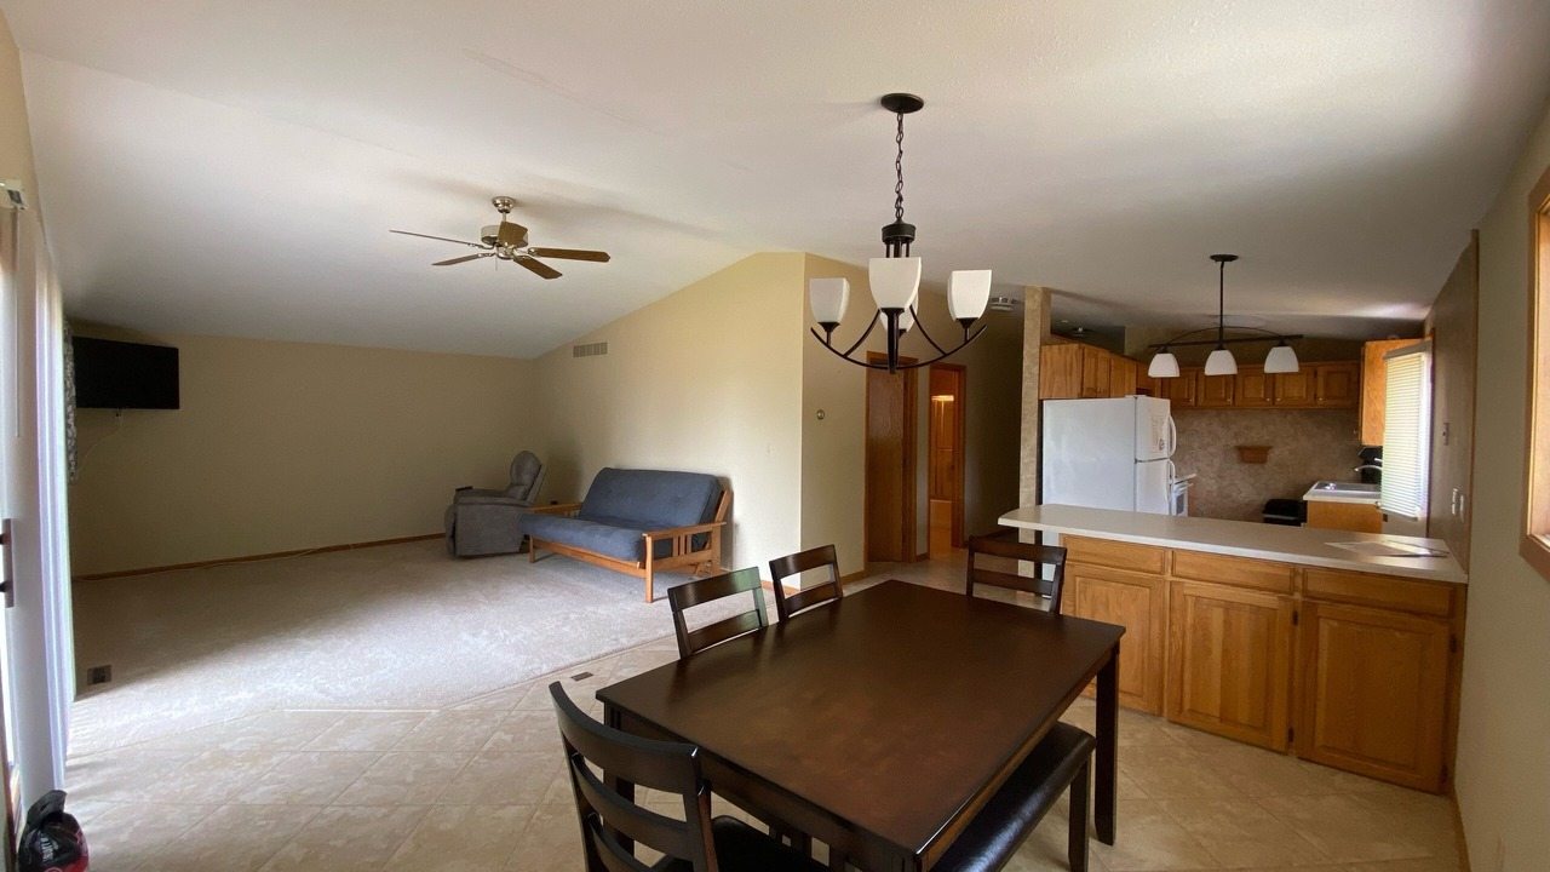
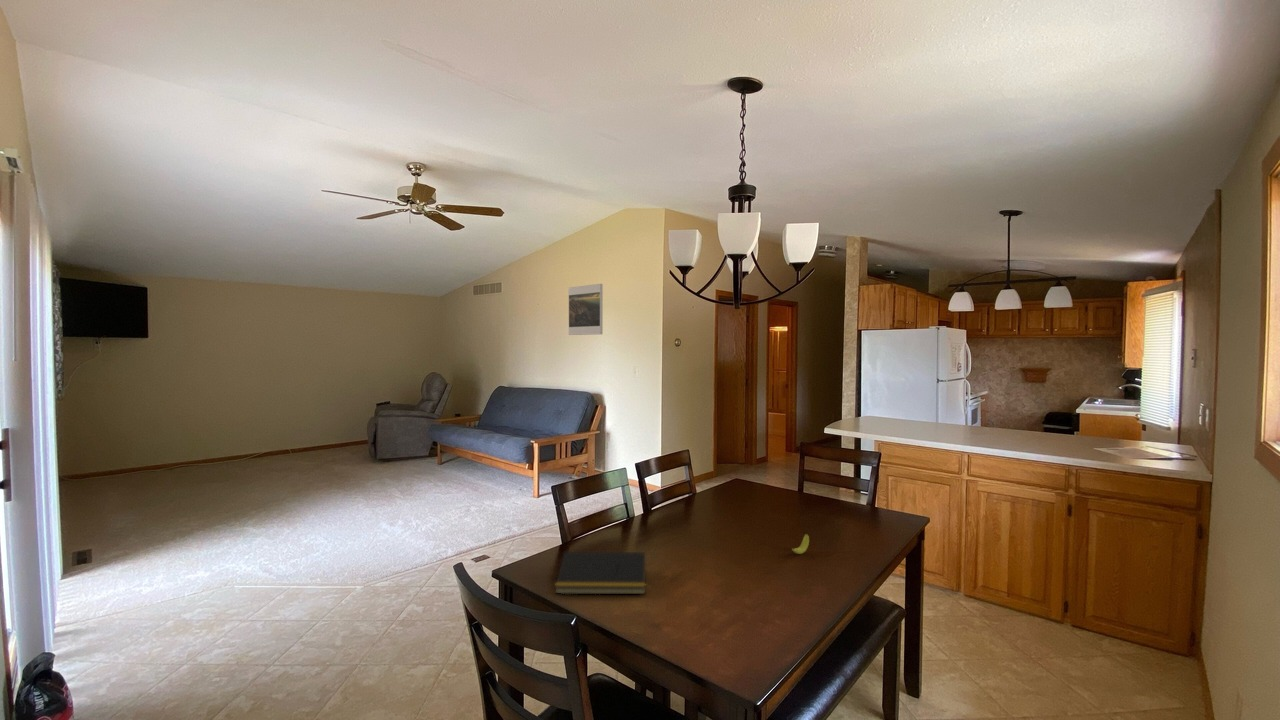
+ notepad [554,551,646,595]
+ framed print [568,283,603,336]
+ banana [791,533,810,555]
